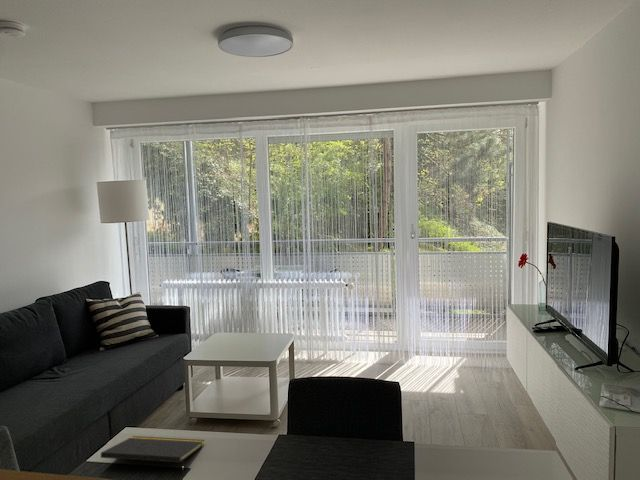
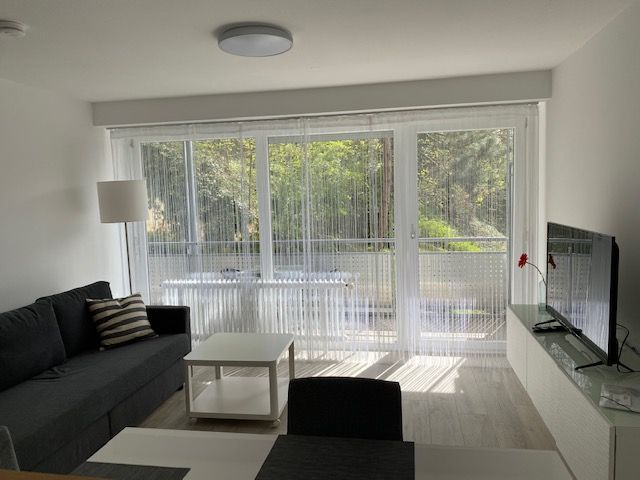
- notepad [100,435,206,475]
